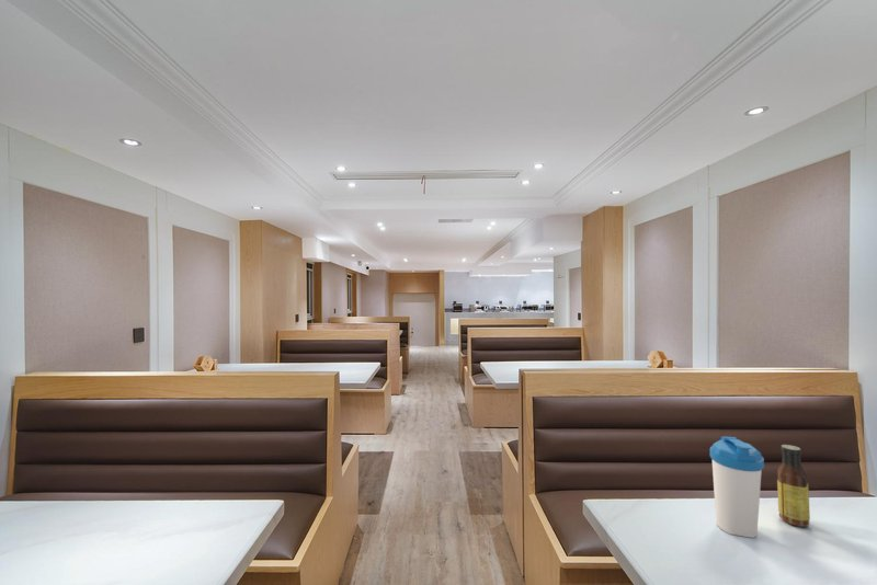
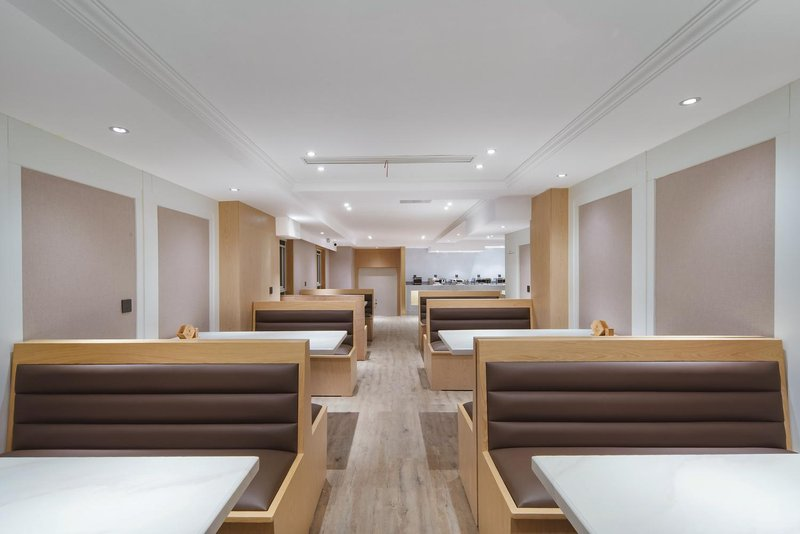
- water bottle [709,435,765,539]
- sauce bottle [776,444,811,528]
